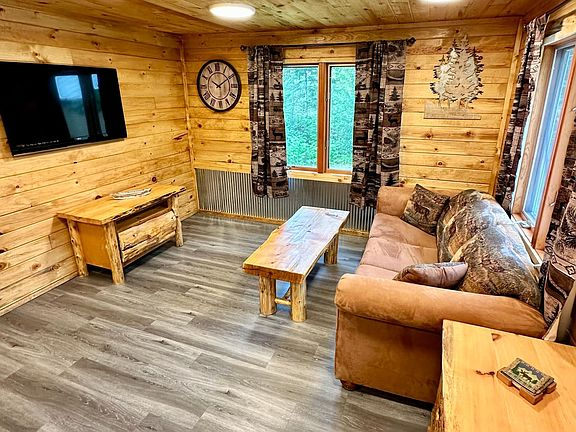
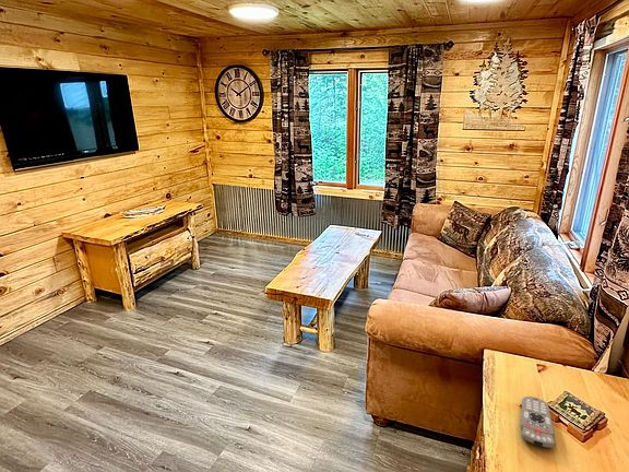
+ remote control [520,396,556,449]
